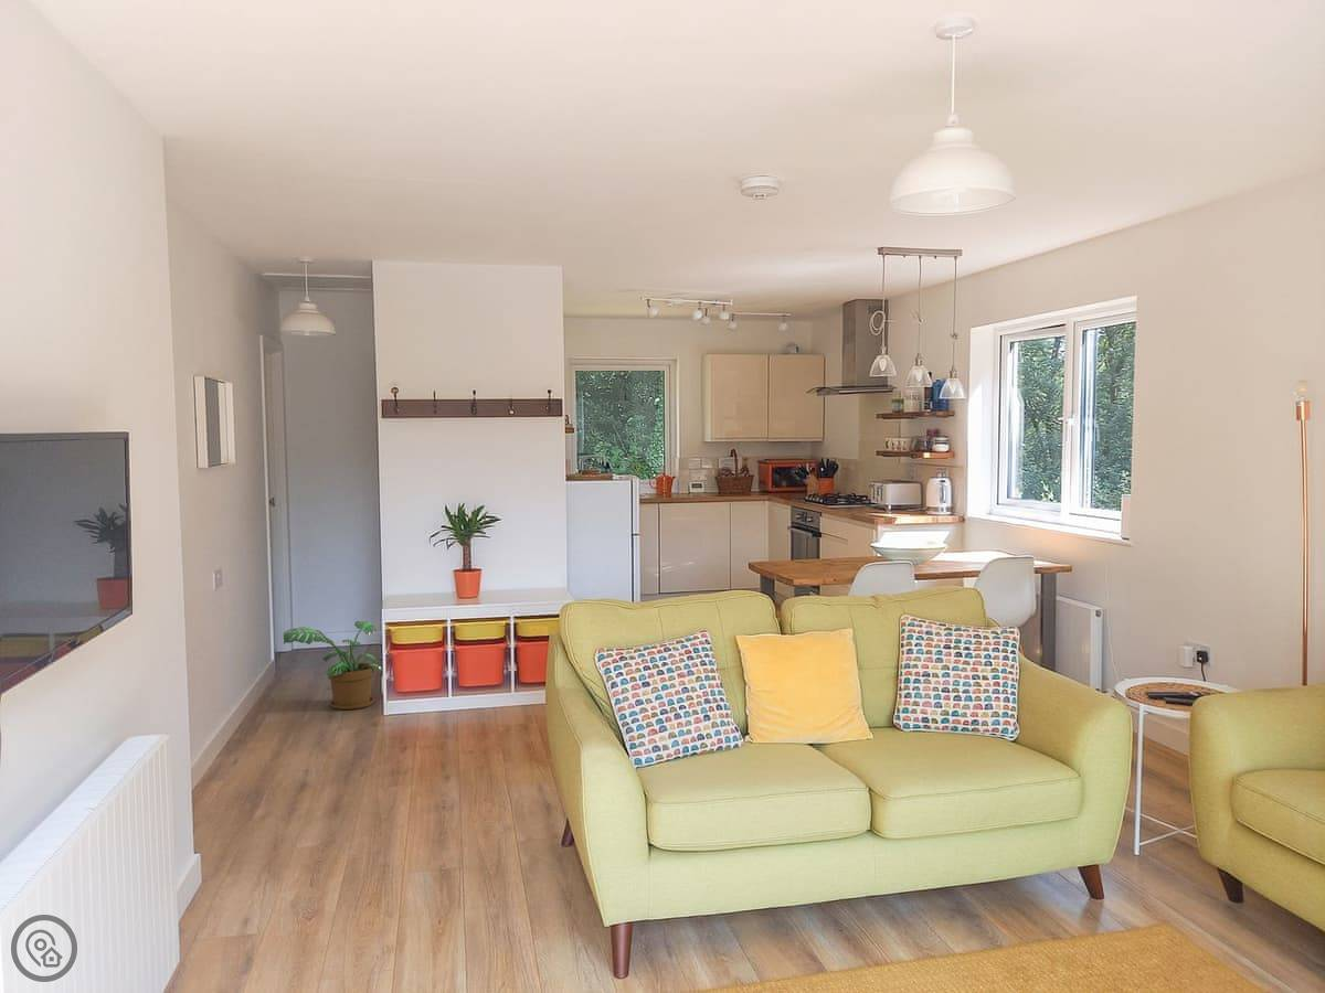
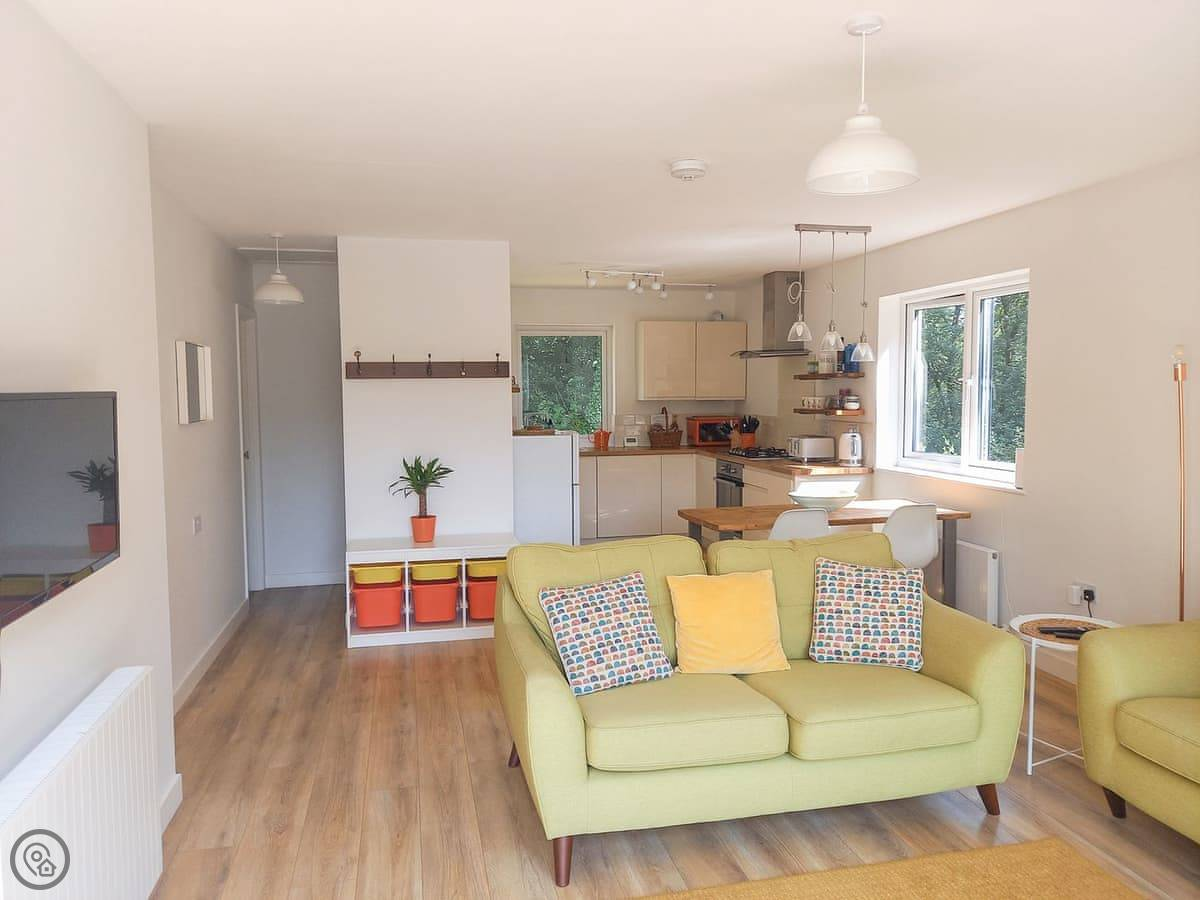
- potted plant [282,620,383,711]
